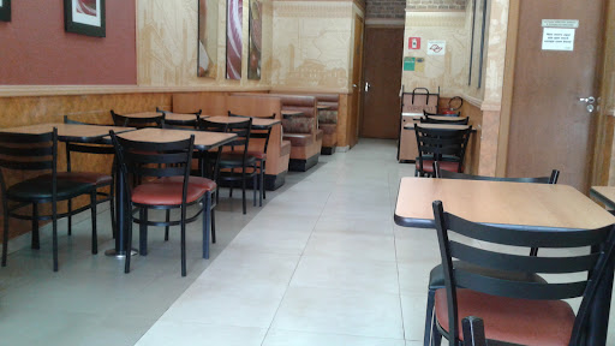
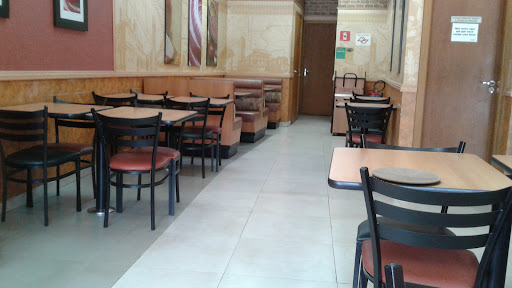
+ plate [371,167,442,185]
